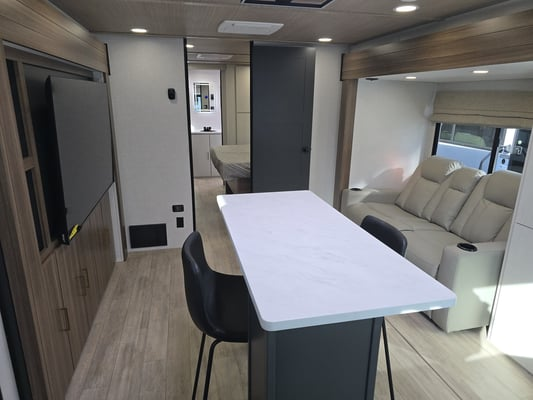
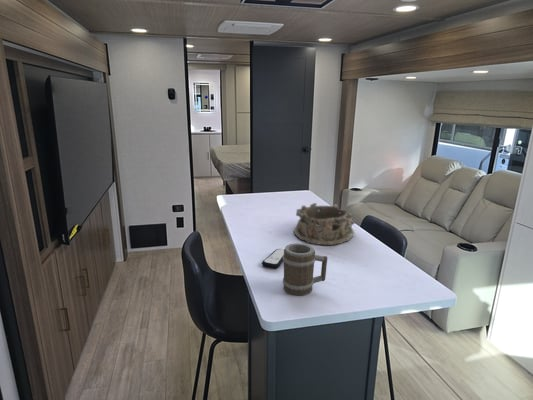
+ remote control [261,248,284,269]
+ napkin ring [292,202,356,246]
+ barrel [282,242,328,296]
